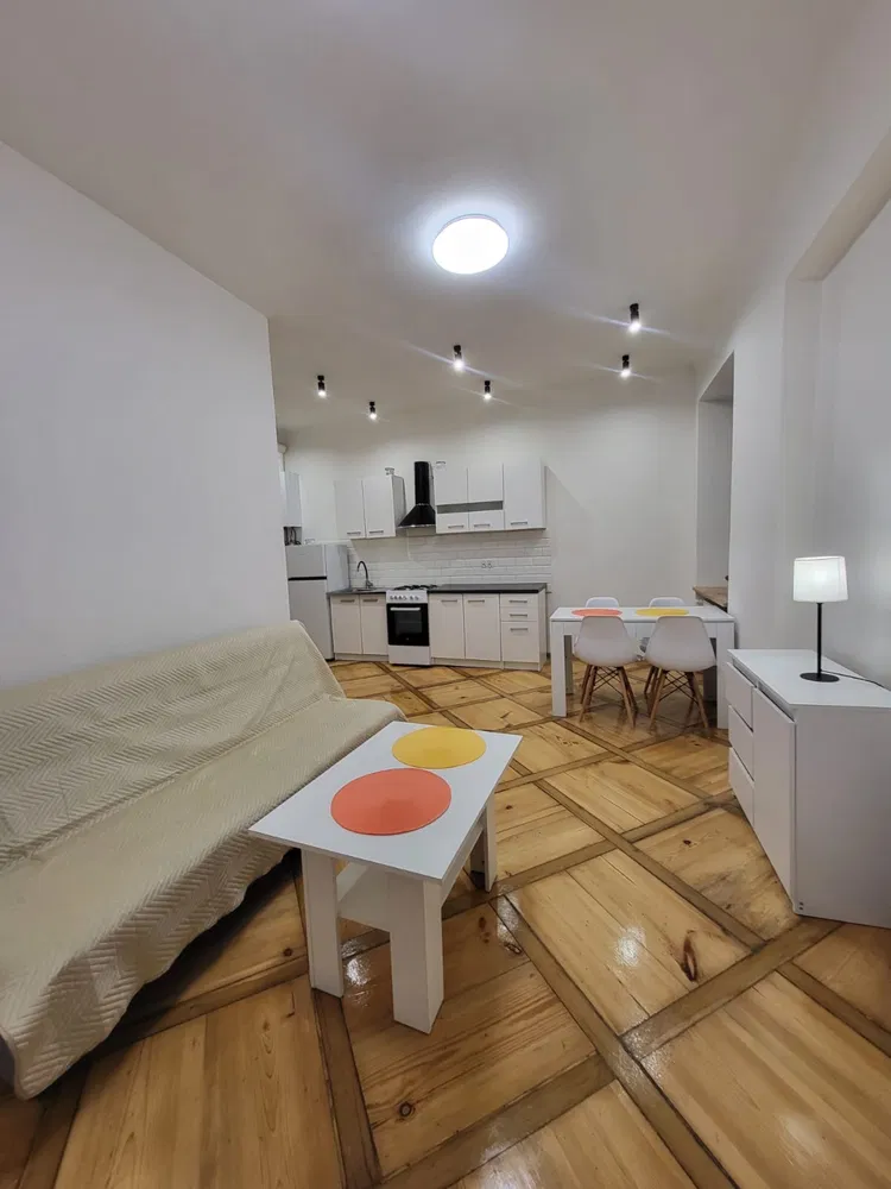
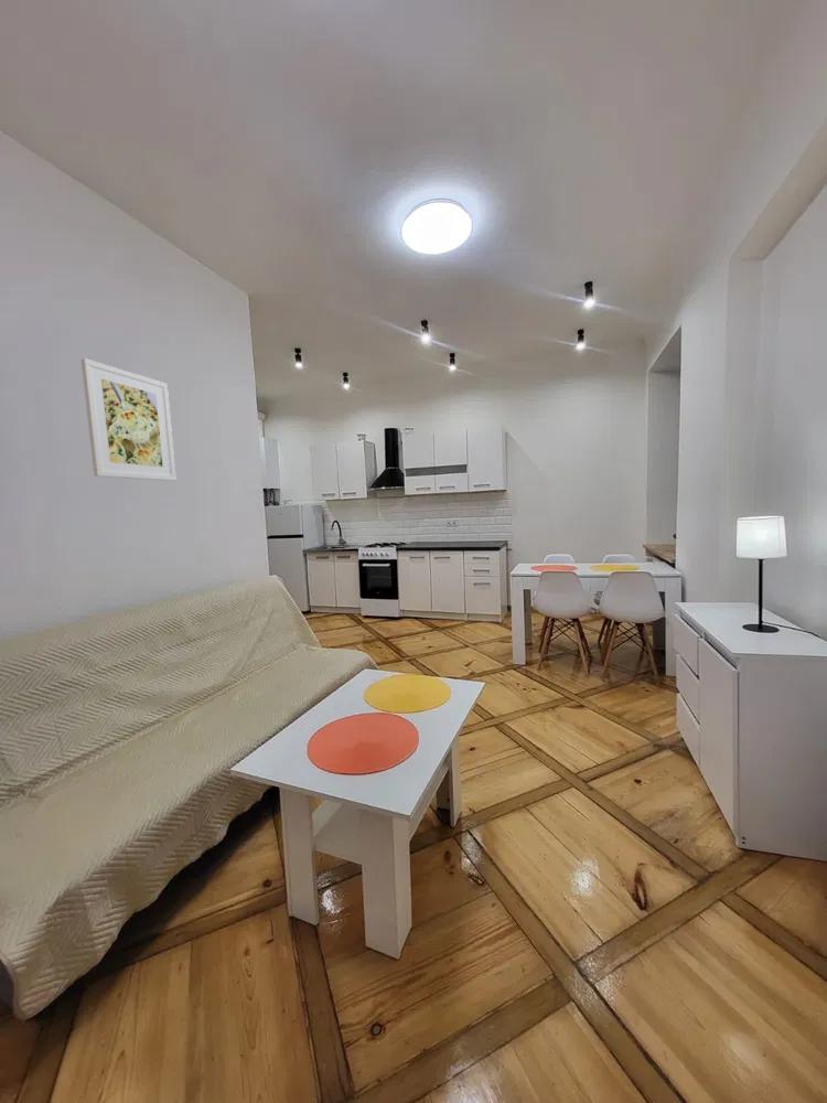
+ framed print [80,357,178,482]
